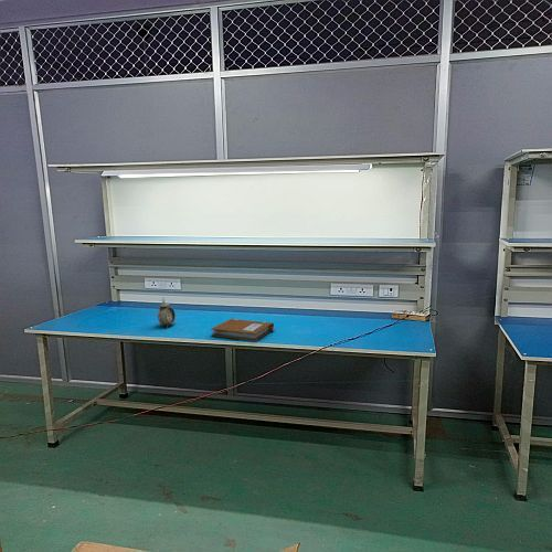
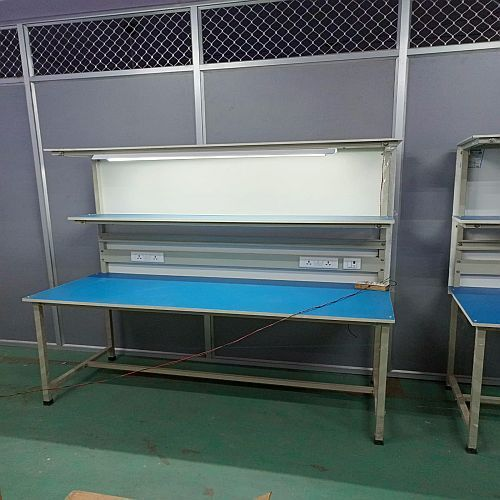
- notebook [210,318,275,342]
- alarm clock [157,297,177,329]
